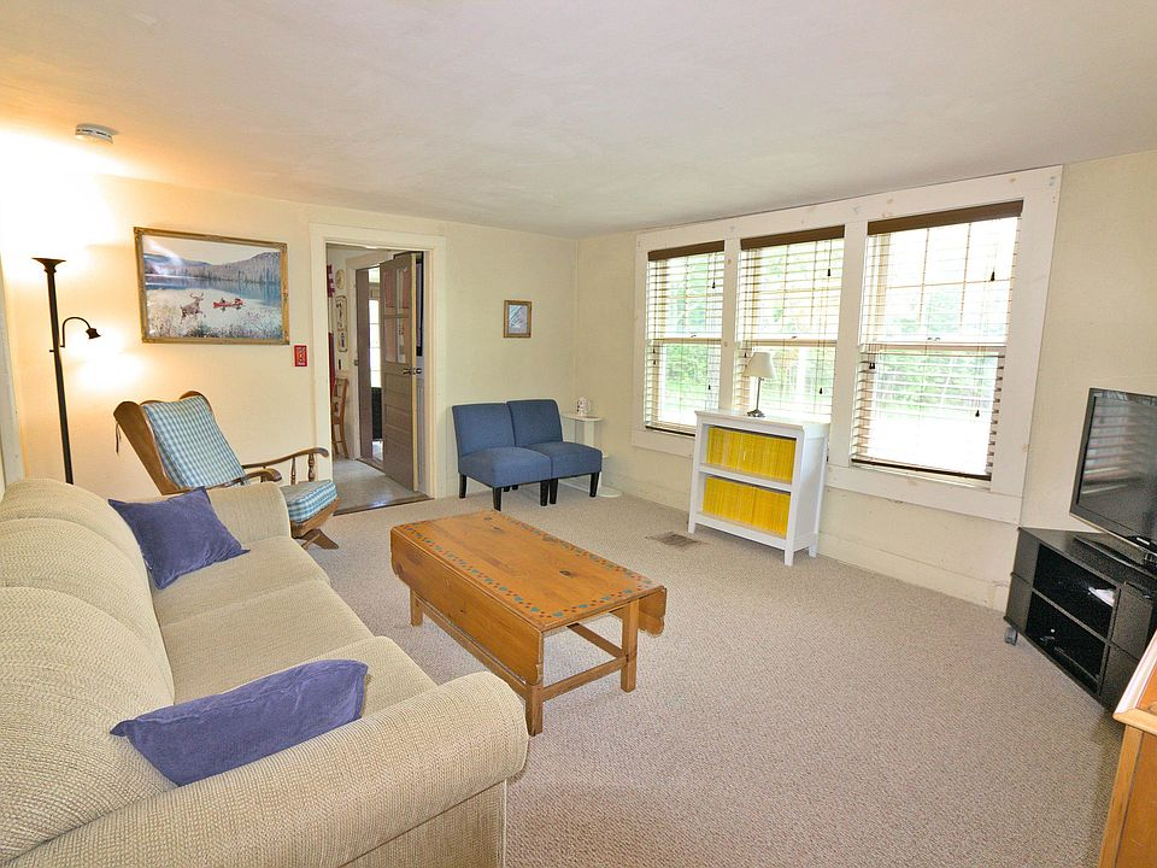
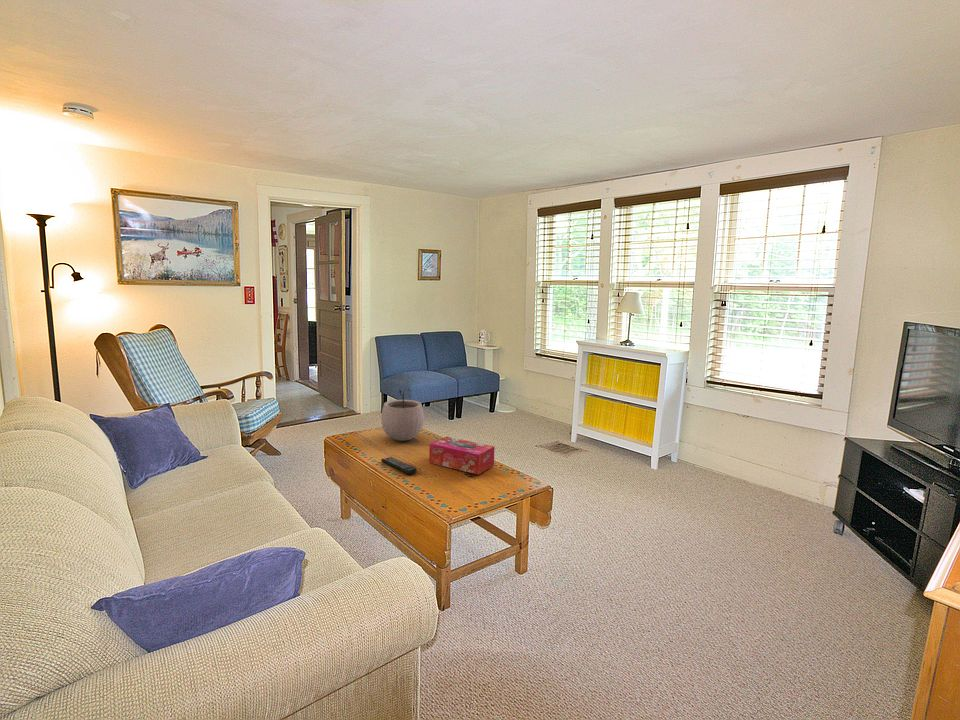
+ tissue box [428,436,496,476]
+ remote control [380,456,418,475]
+ plant pot [380,389,425,442]
